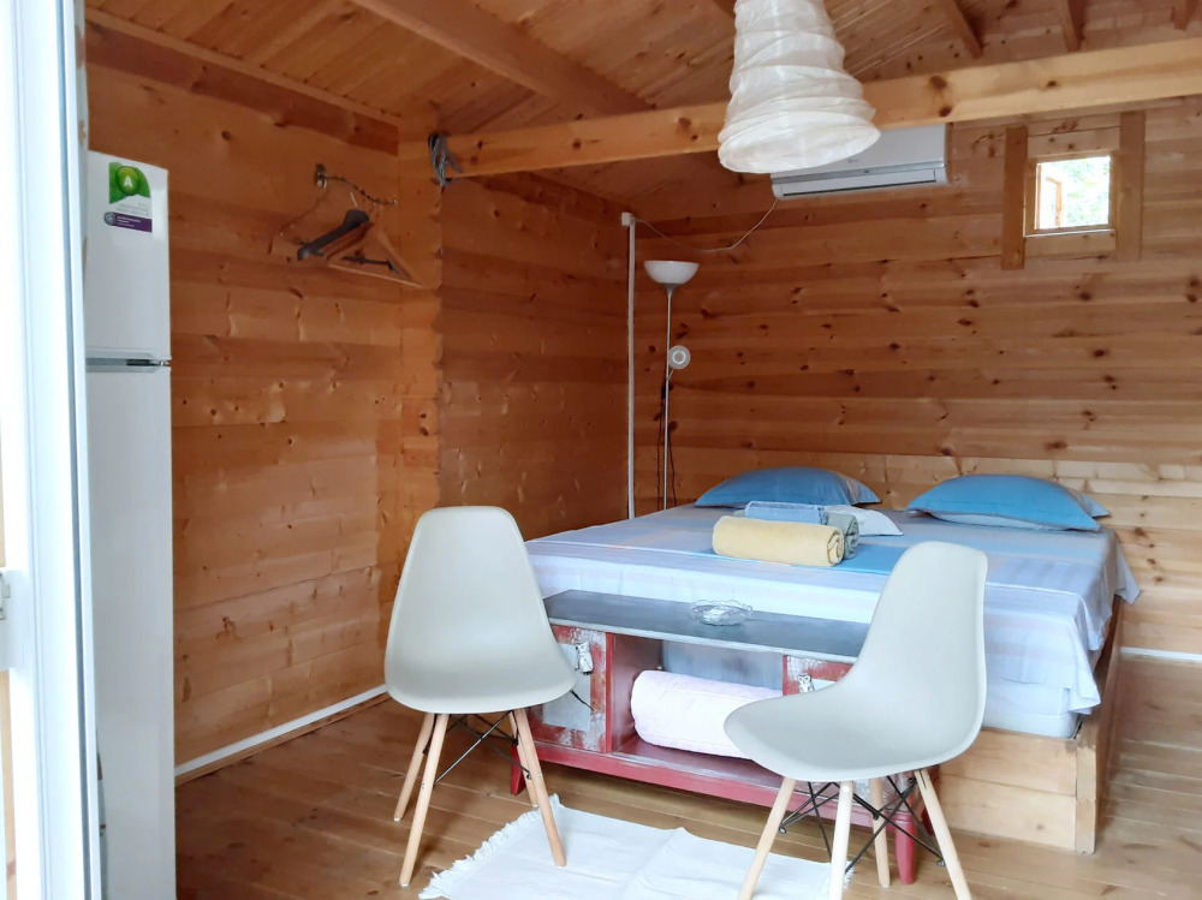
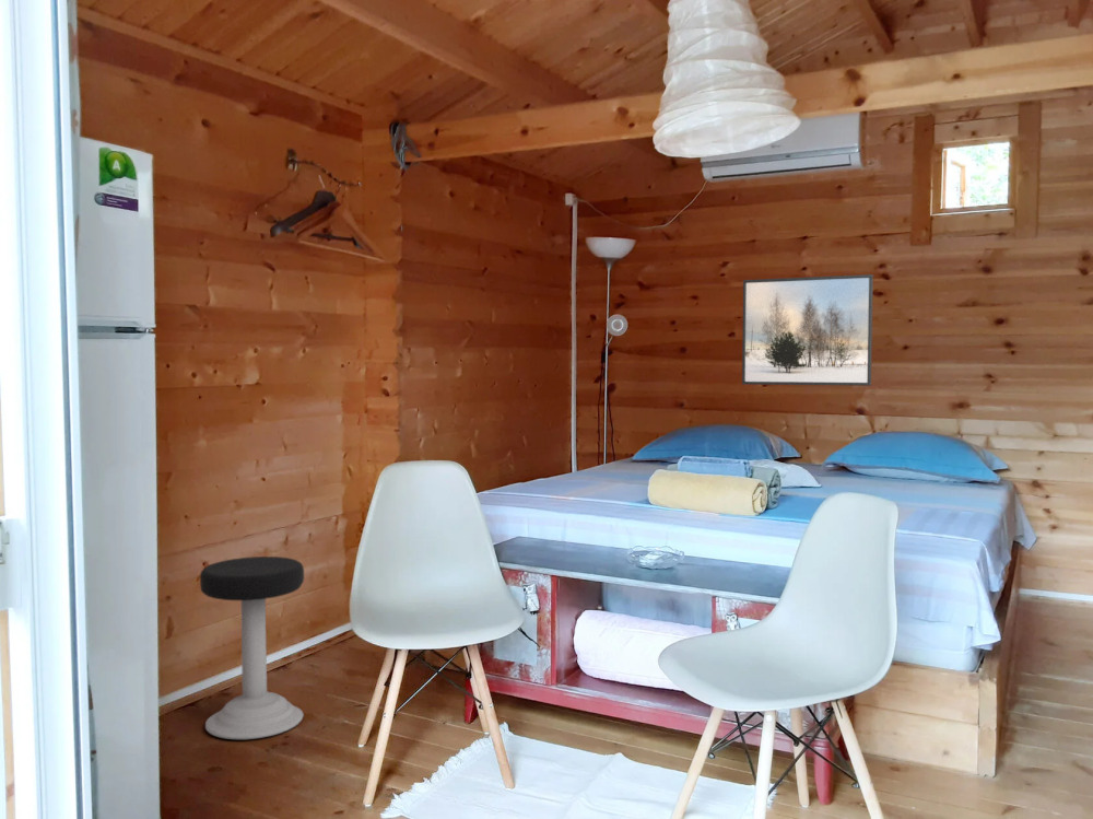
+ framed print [741,273,874,387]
+ stool [199,555,305,740]
